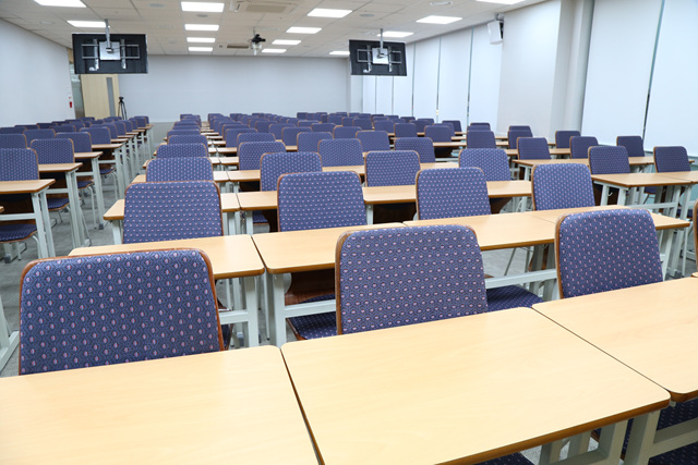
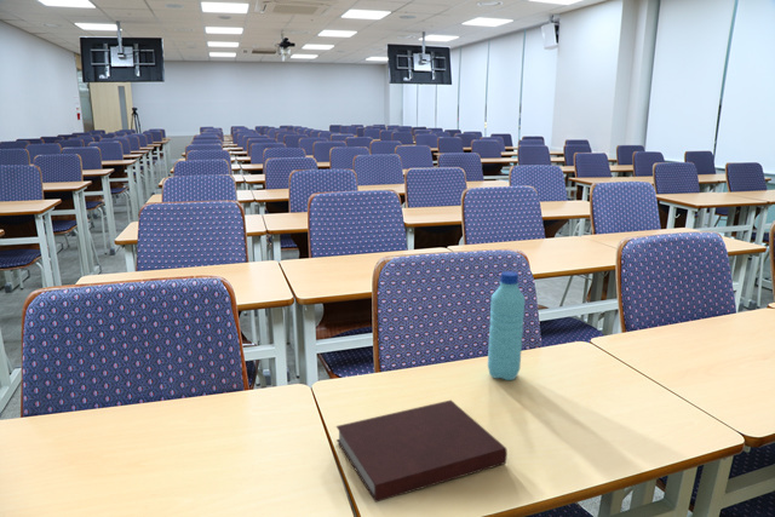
+ water bottle [487,270,526,381]
+ notebook [335,398,509,504]
